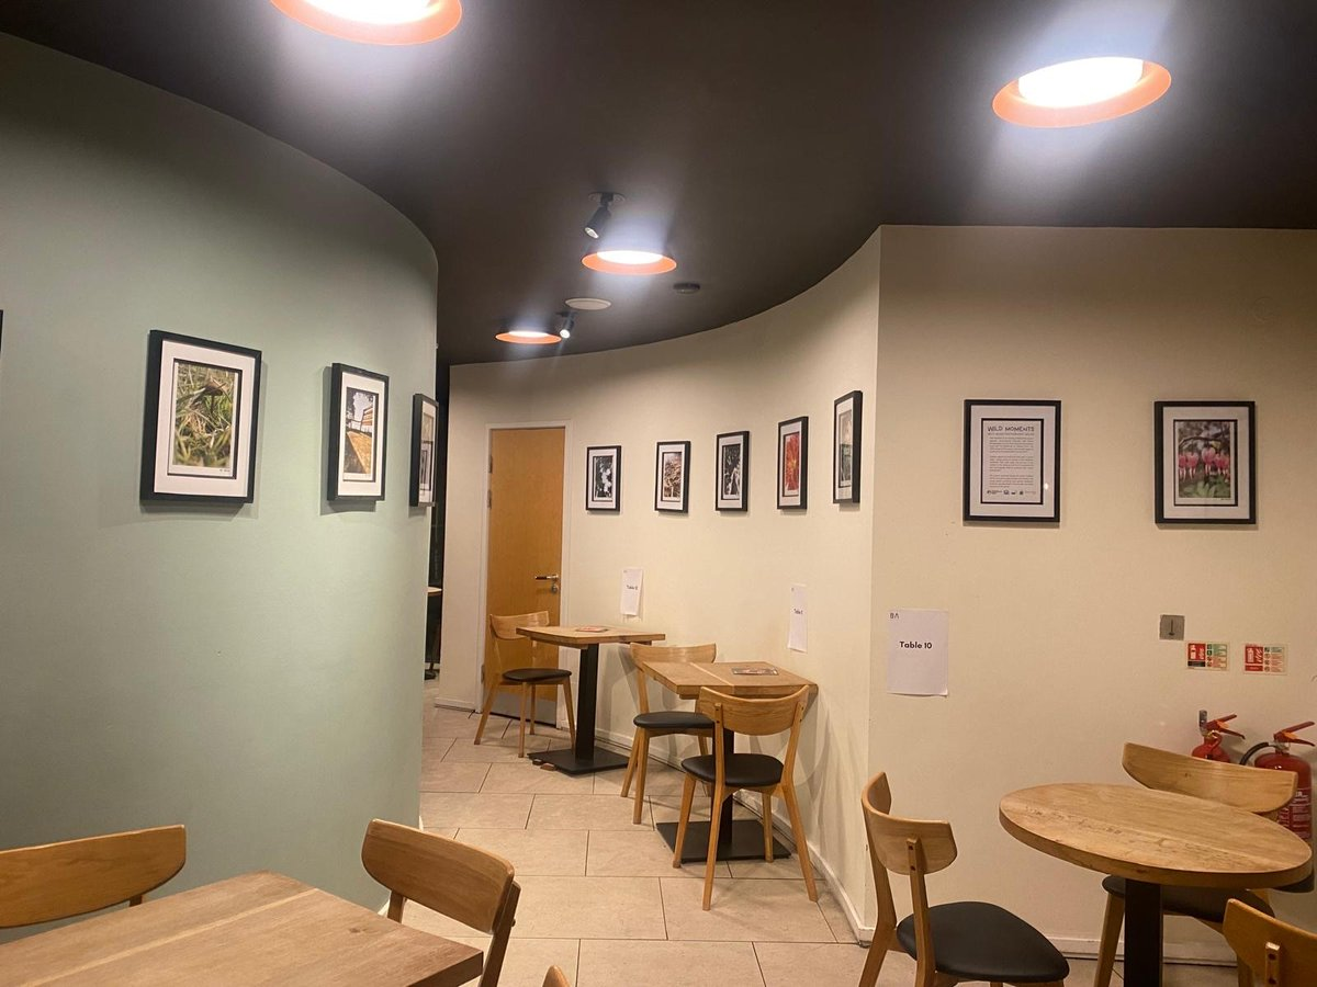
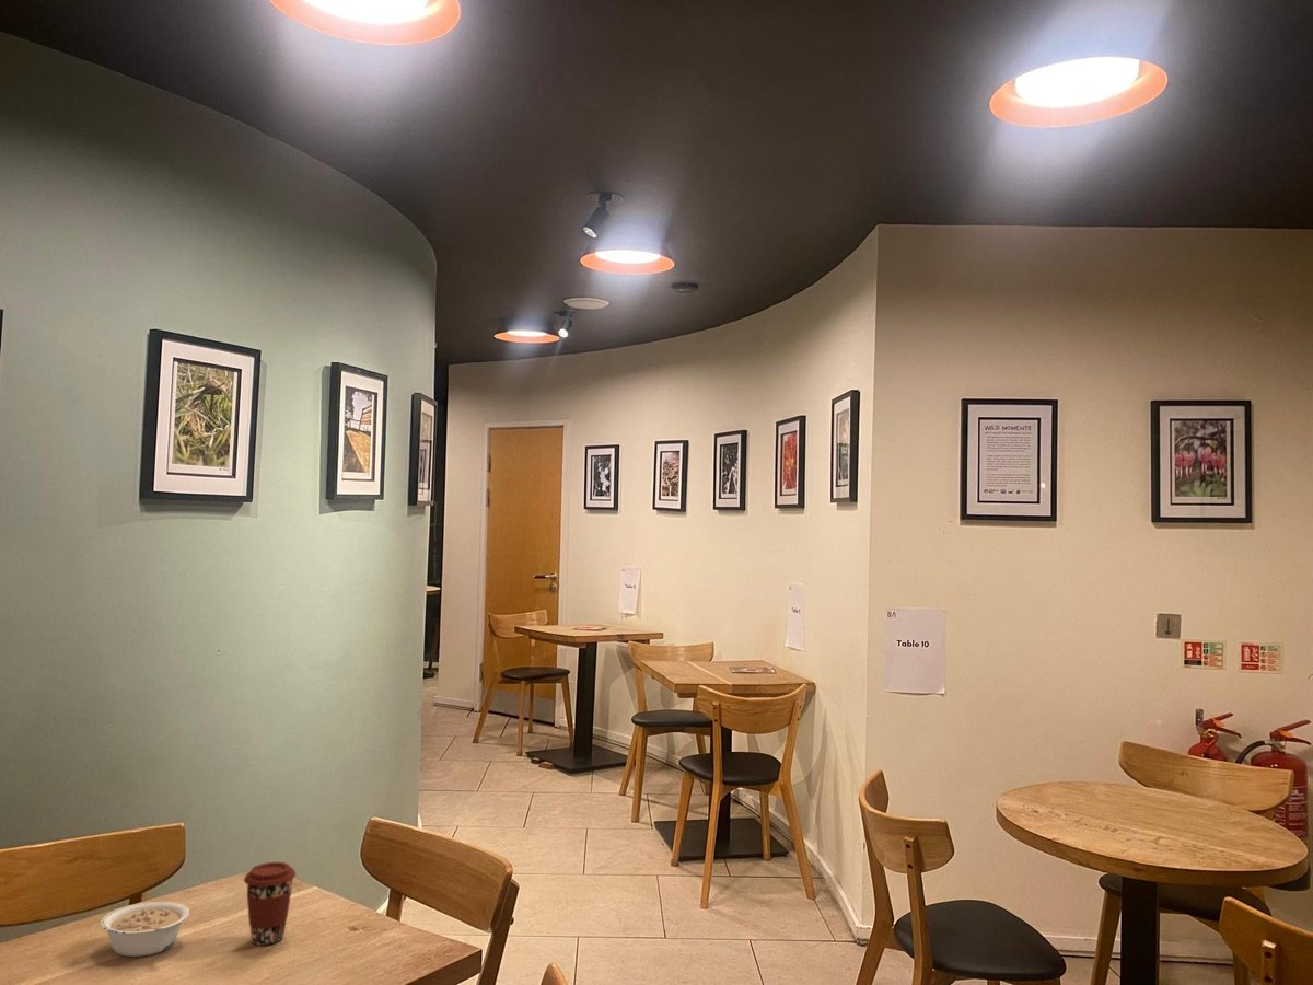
+ coffee cup [243,861,297,947]
+ legume [100,901,190,958]
